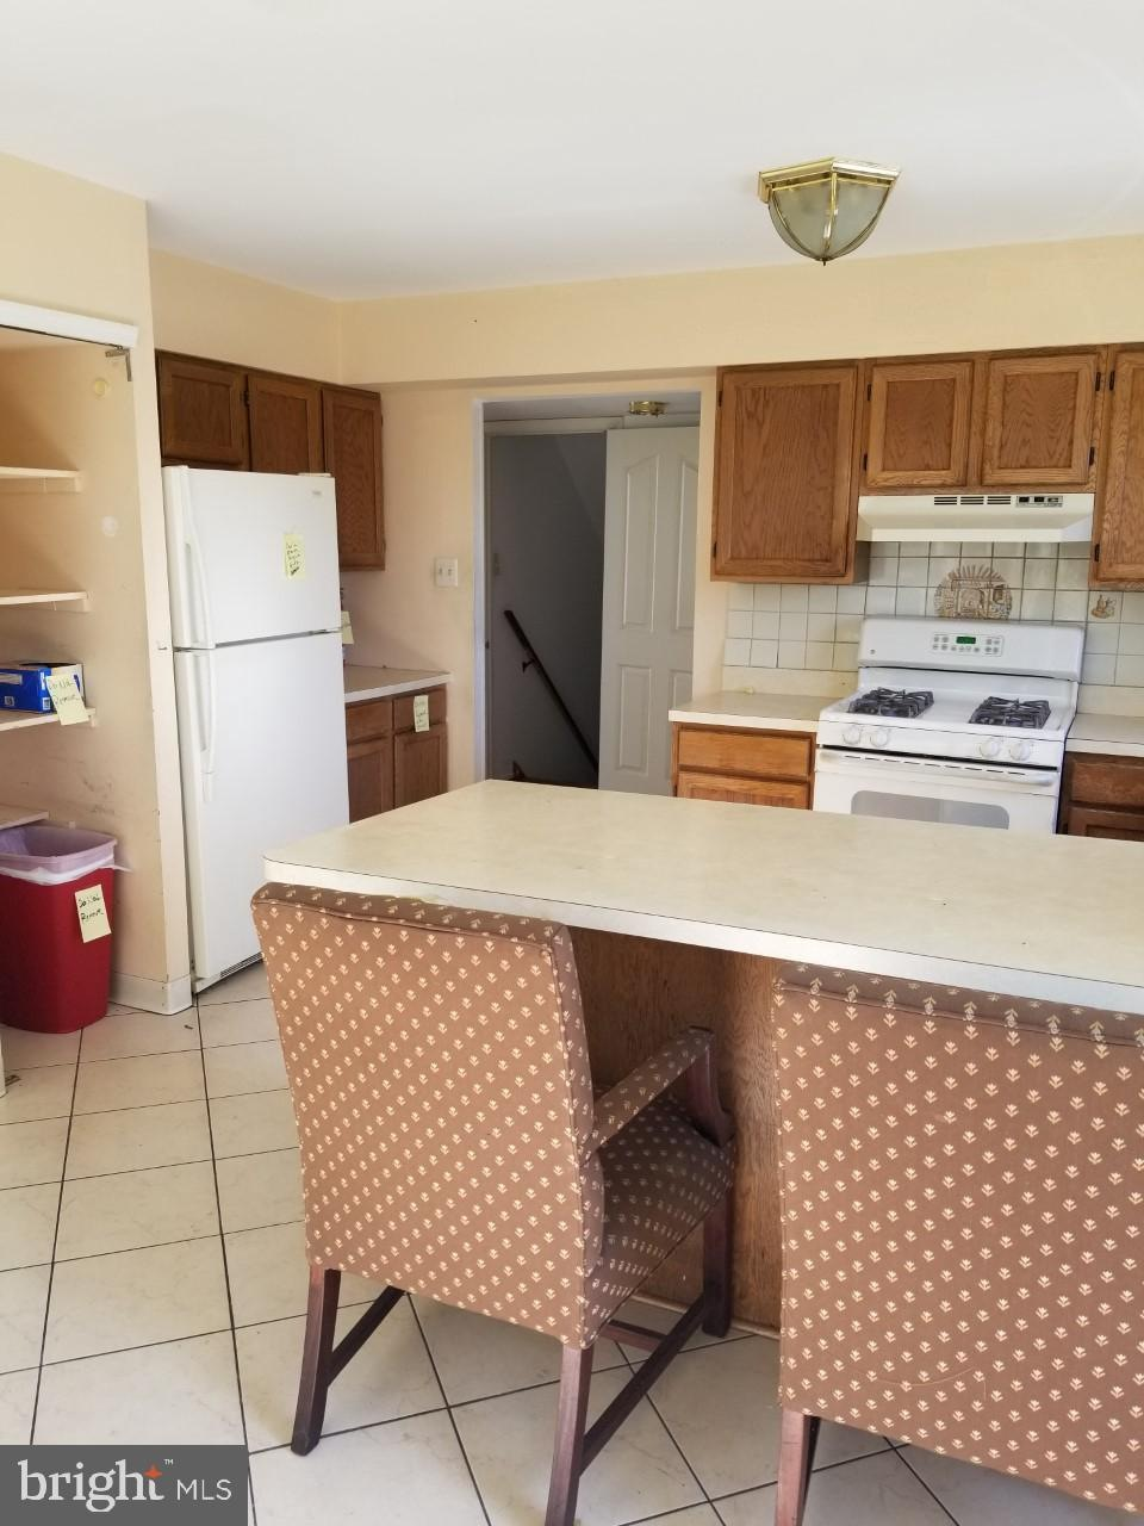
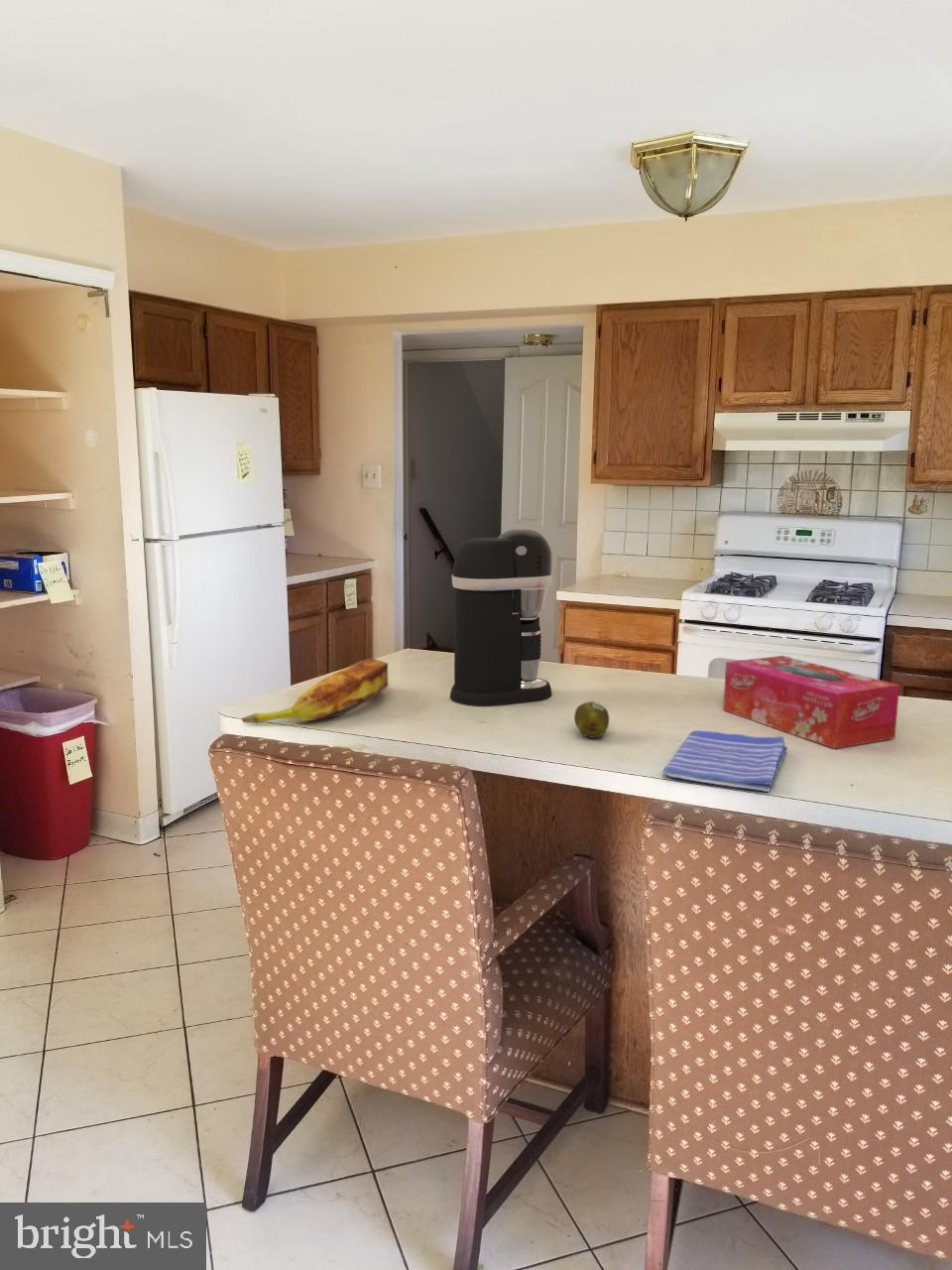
+ dish towel [661,729,788,793]
+ fruit [573,700,610,739]
+ tissue box [722,655,900,750]
+ banana [240,657,390,724]
+ coffee maker [449,528,553,706]
